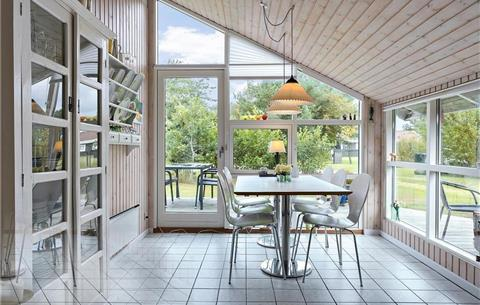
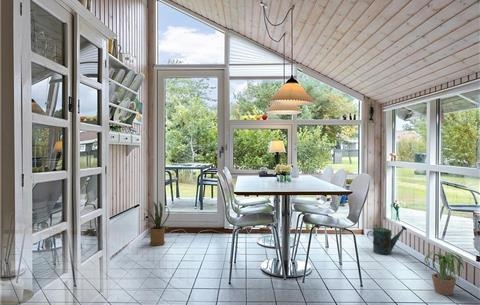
+ house plant [141,200,170,247]
+ watering can [366,225,408,256]
+ potted plant [419,250,470,296]
